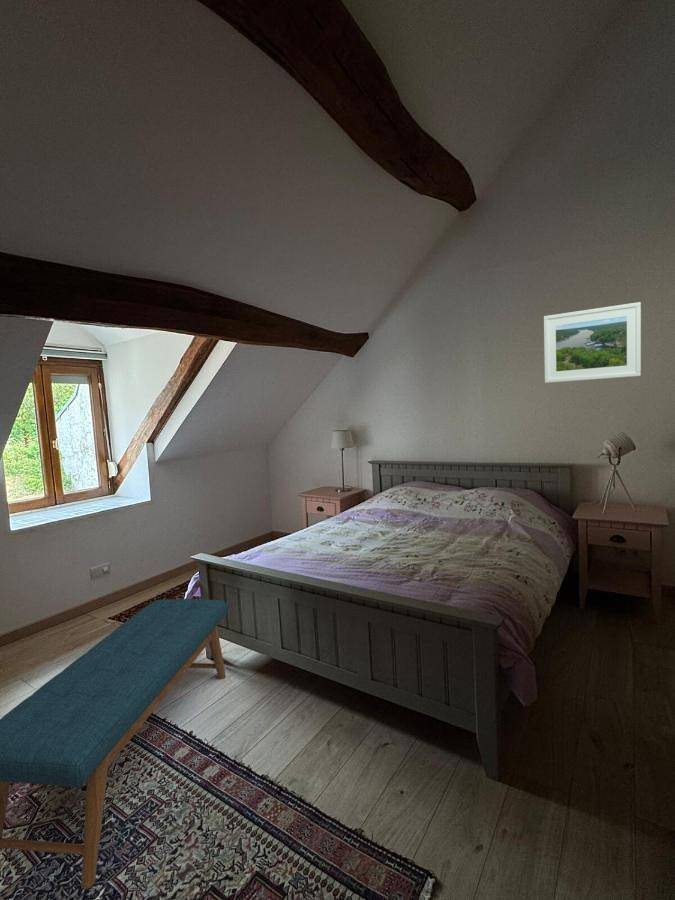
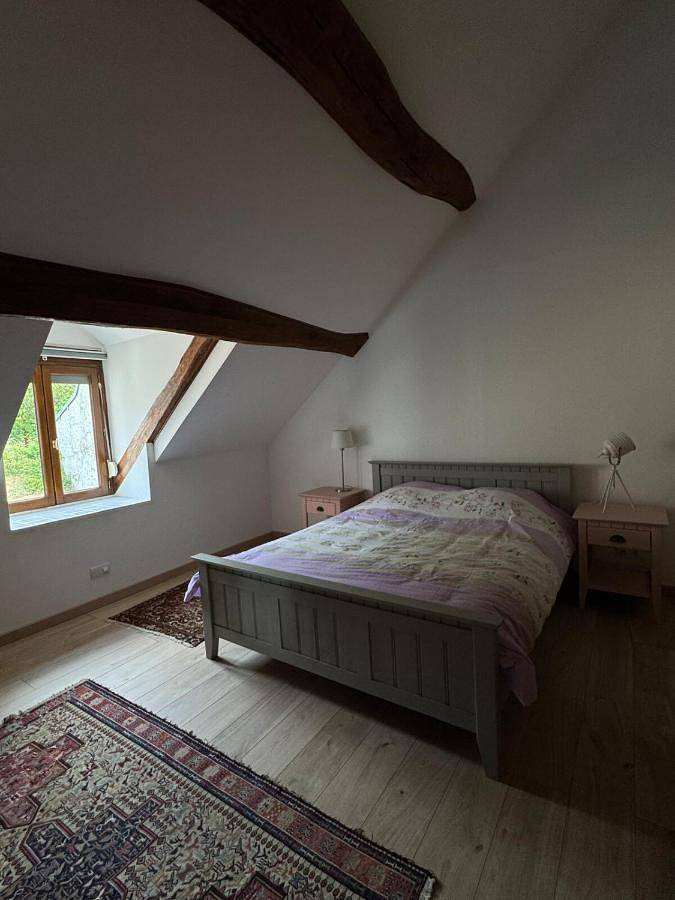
- bench [0,598,228,890]
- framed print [543,301,642,384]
